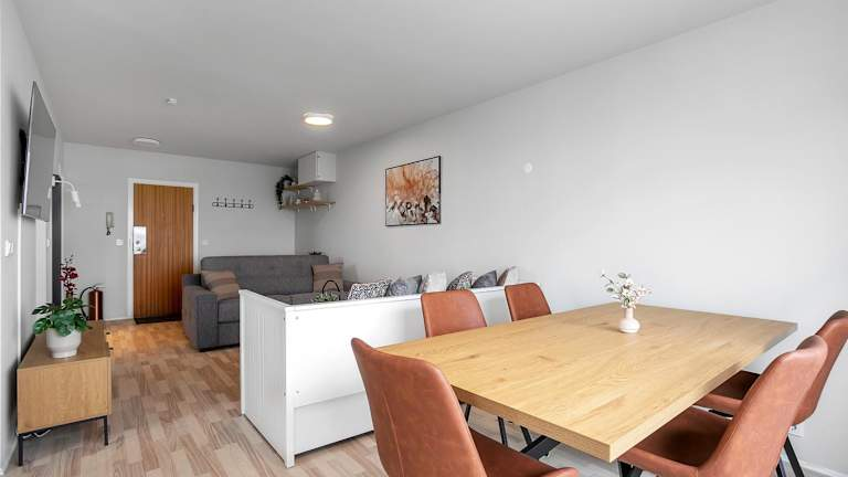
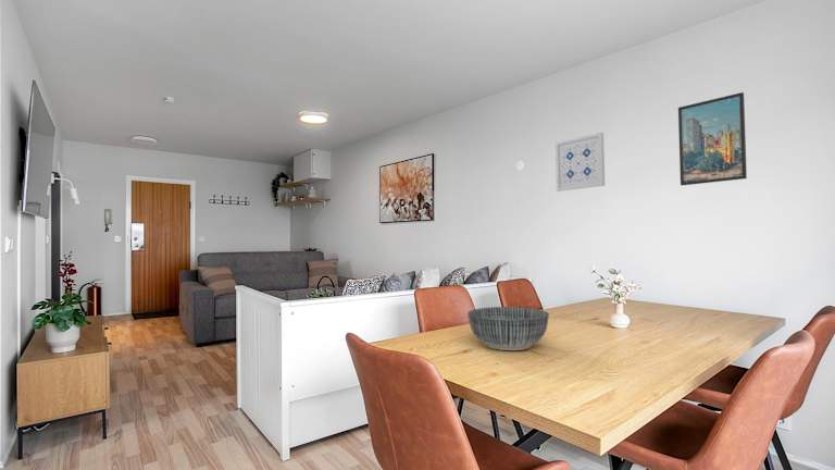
+ wall art [554,132,606,193]
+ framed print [677,91,748,186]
+ bowl [466,306,550,351]
